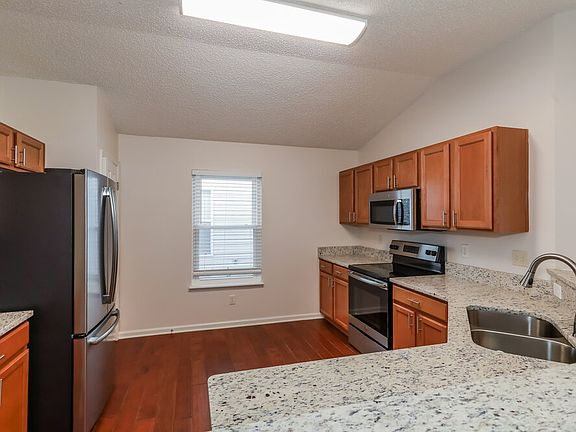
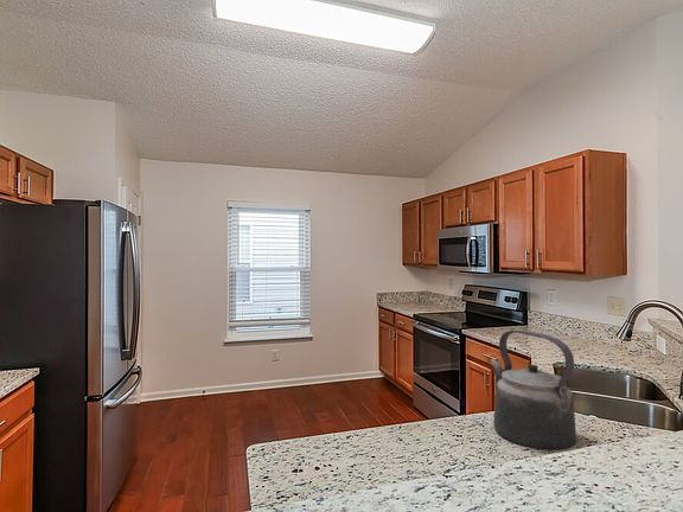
+ kettle [490,328,577,452]
